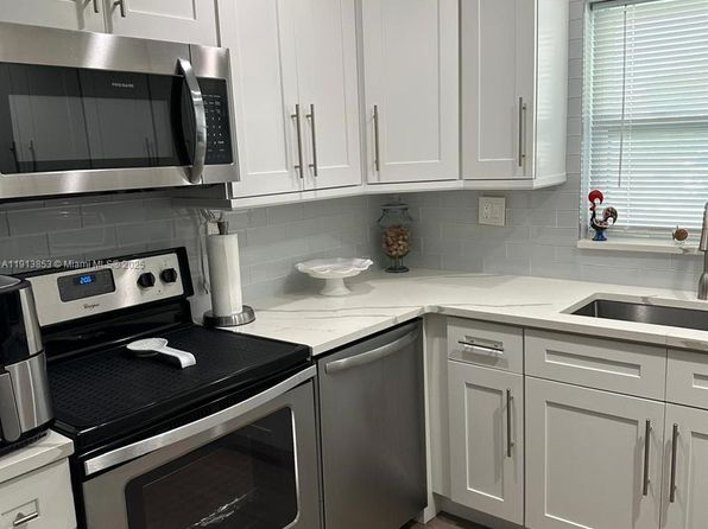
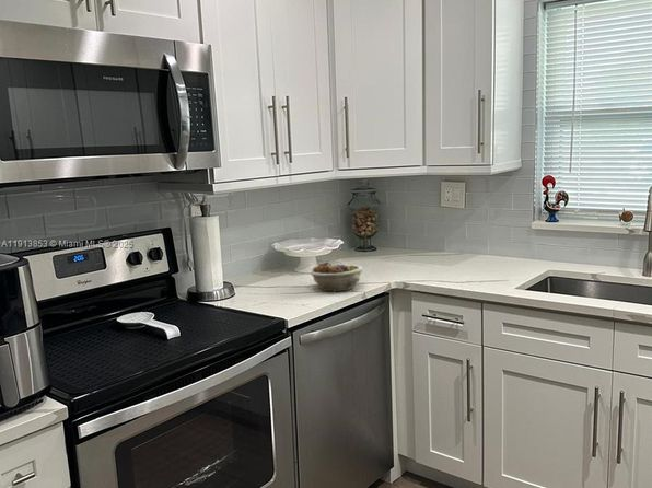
+ succulent planter [310,262,363,292]
